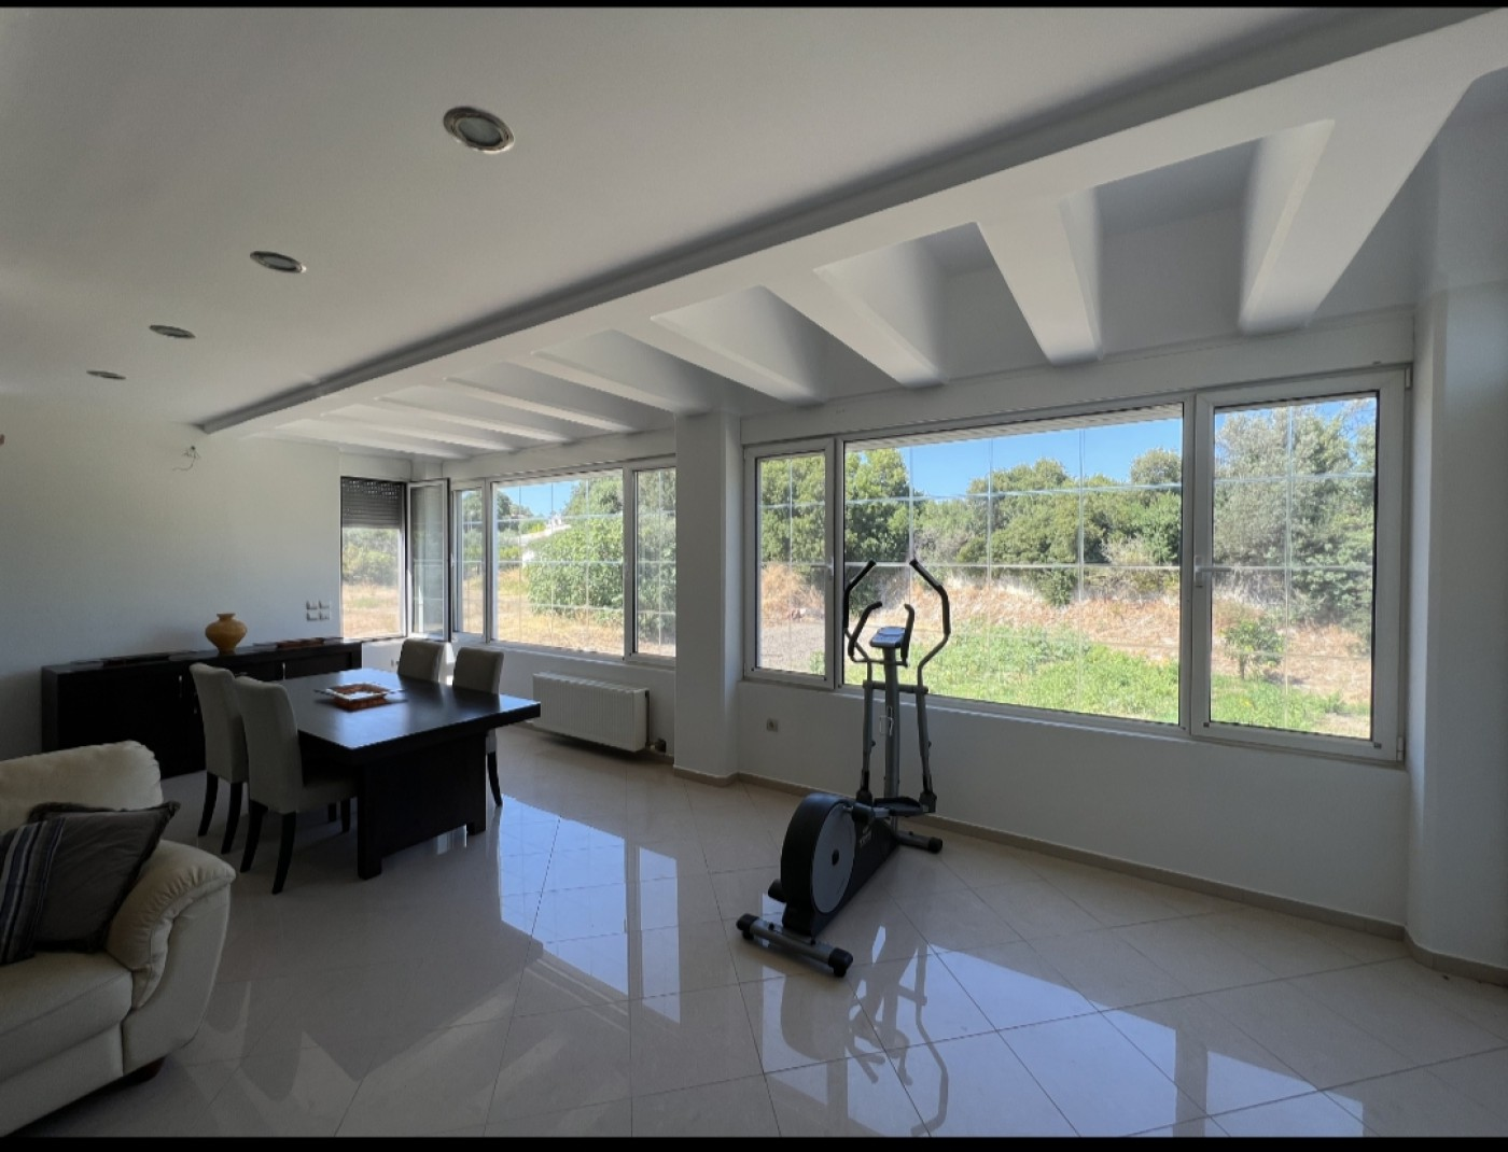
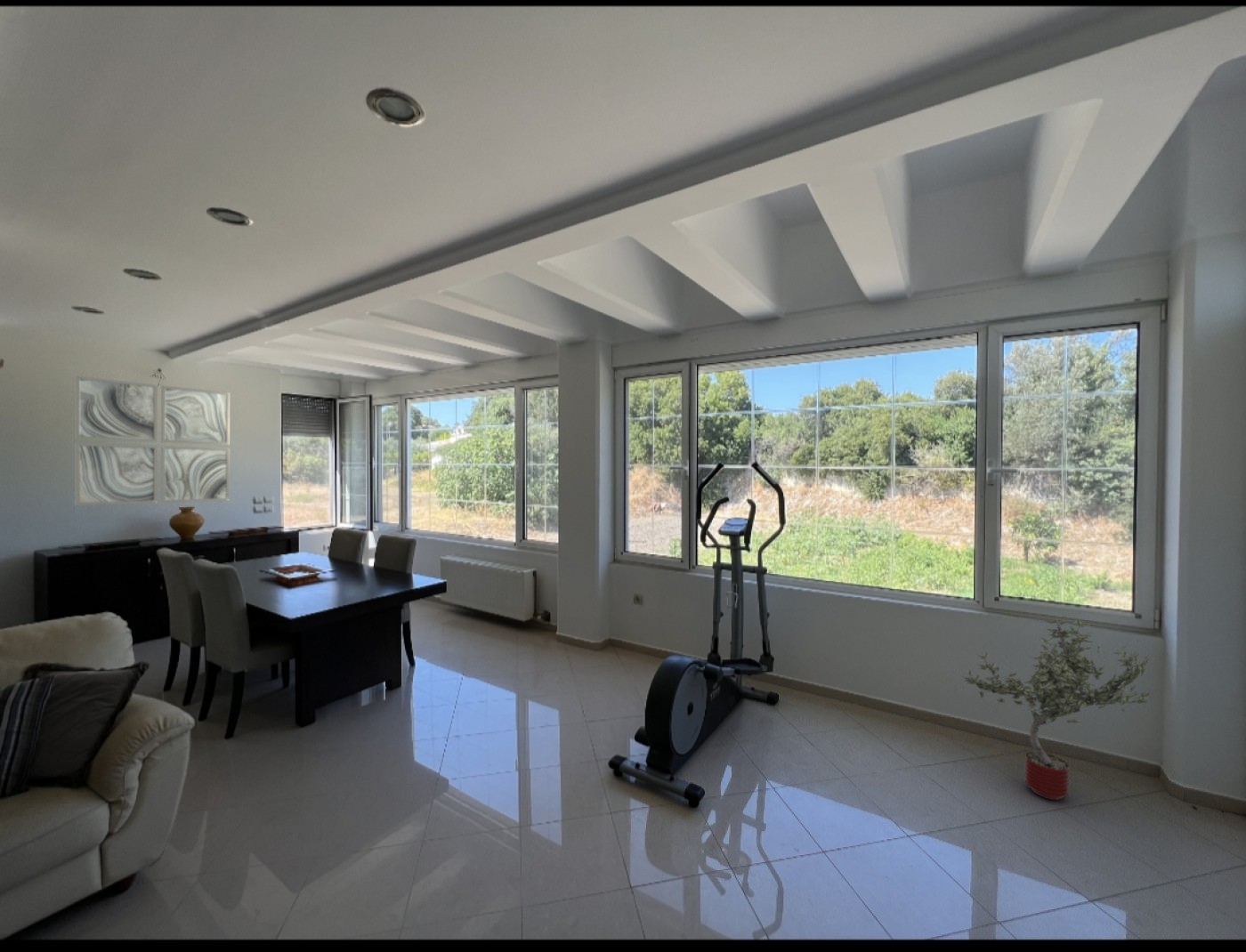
+ wall art [74,375,231,506]
+ potted tree [962,617,1151,801]
